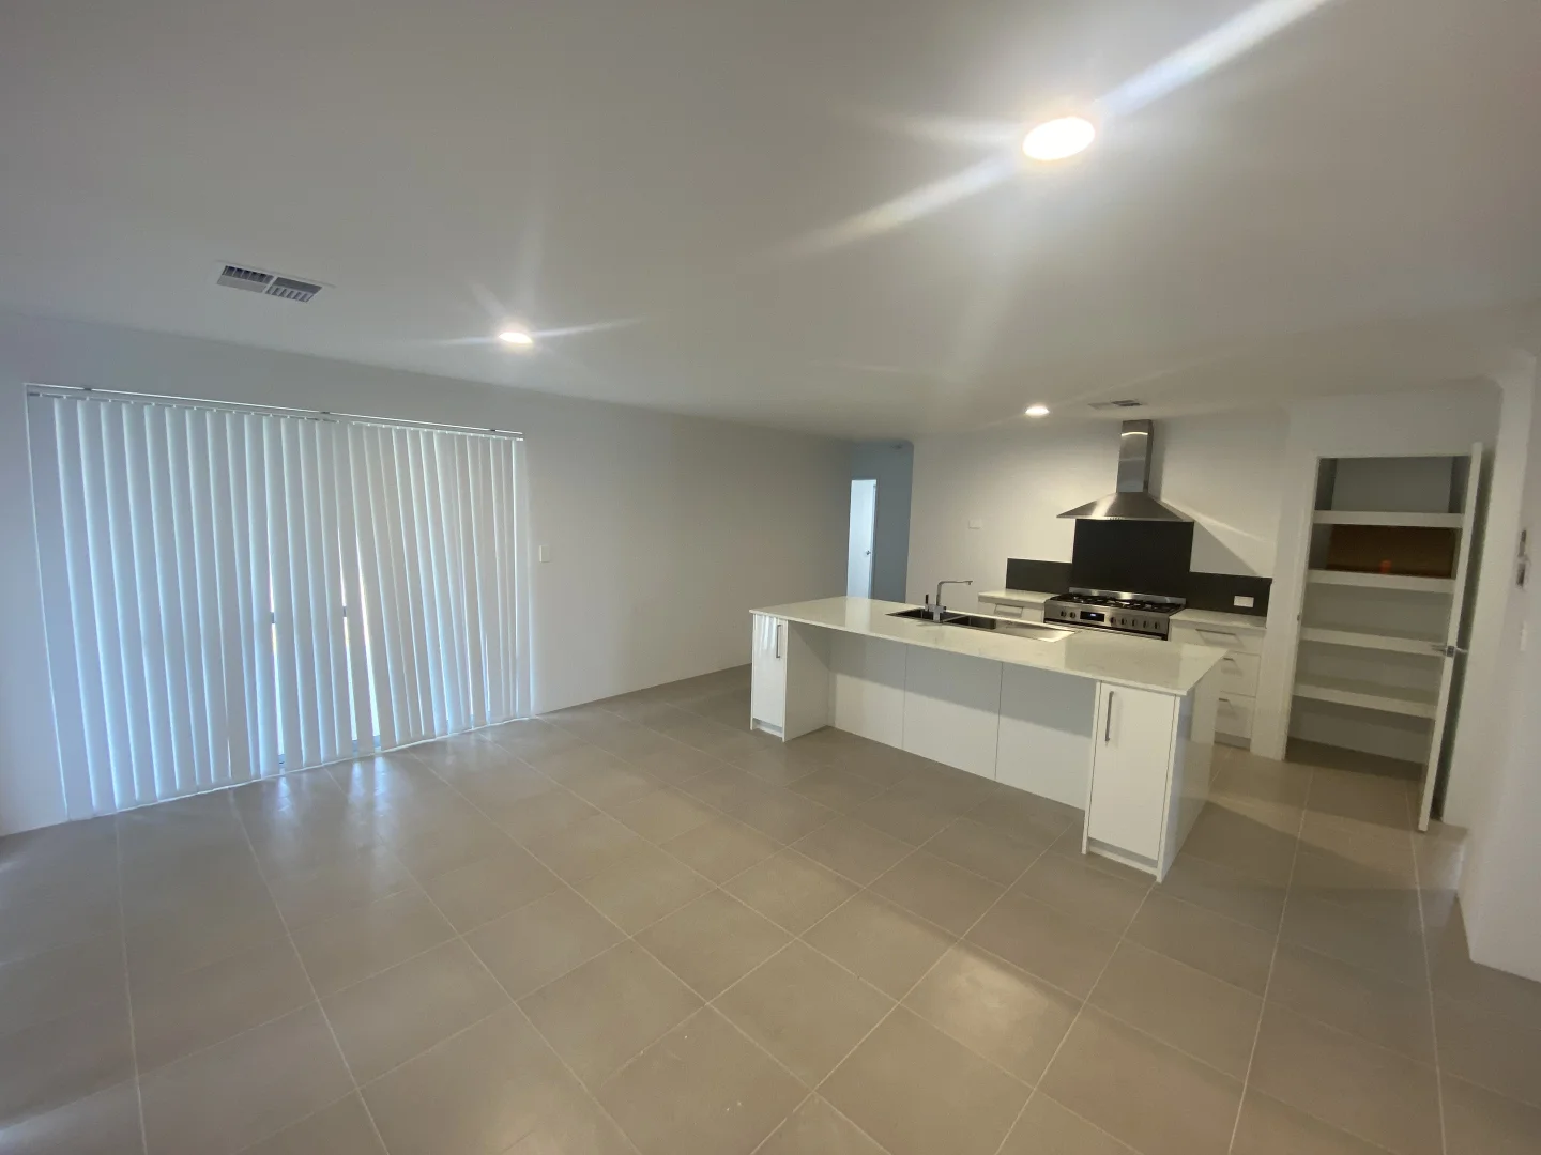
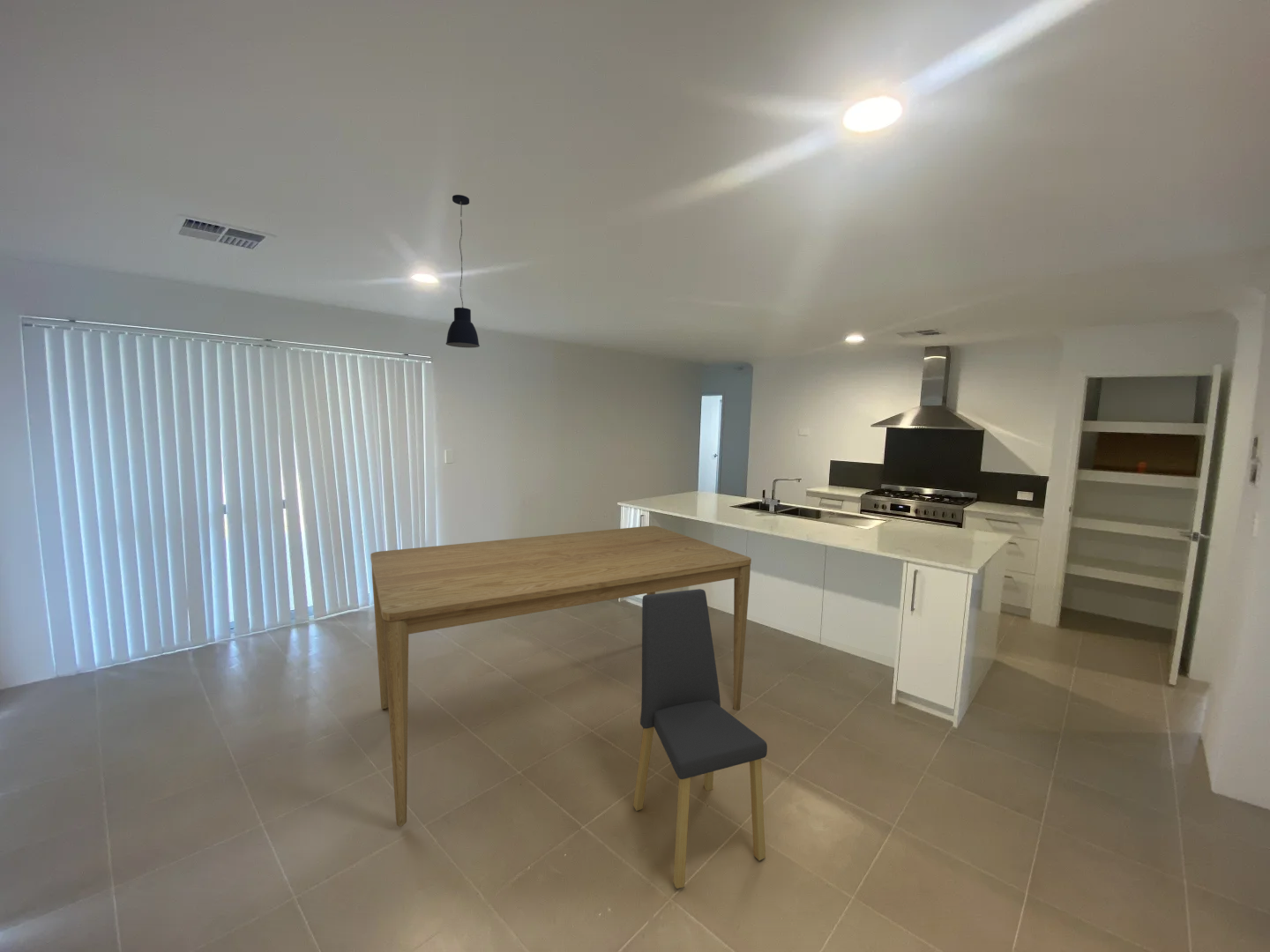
+ pendant light [445,194,481,348]
+ dining chair [632,588,768,889]
+ dining table [370,525,752,827]
